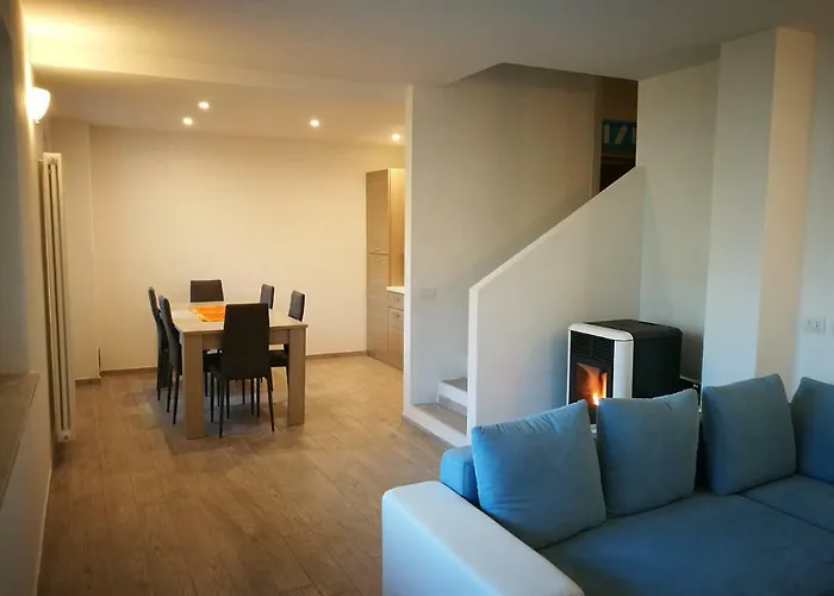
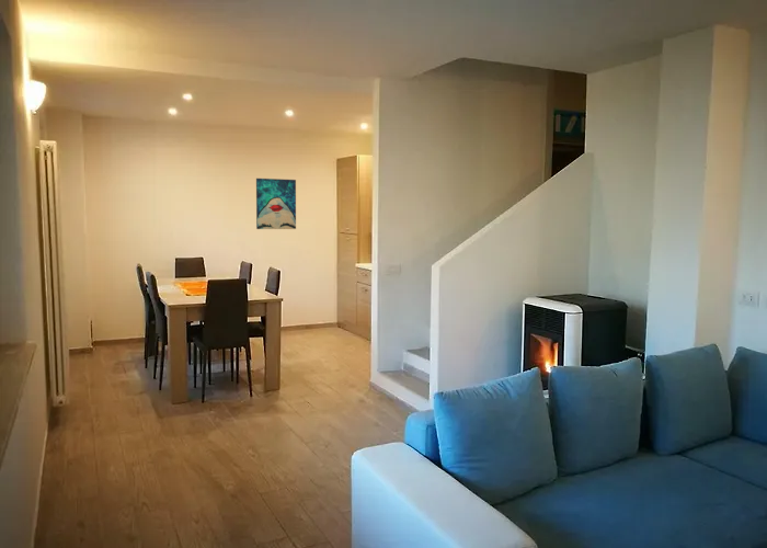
+ wall art [255,178,297,230]
